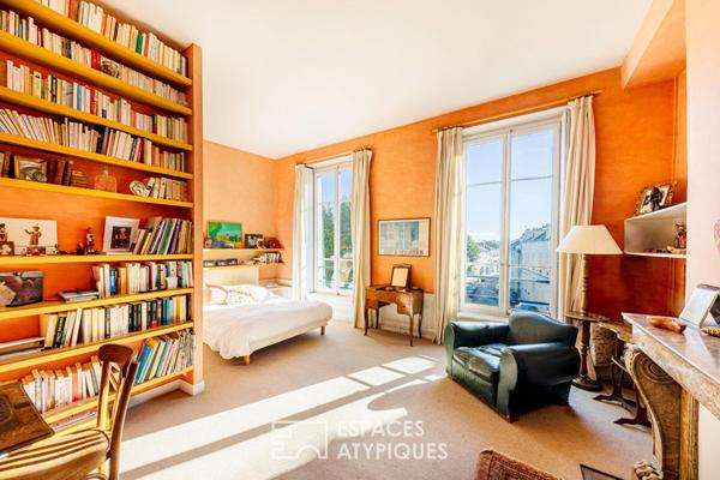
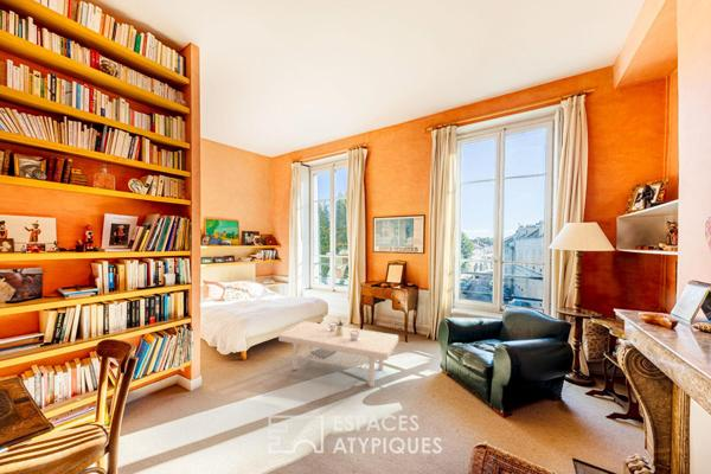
+ coffee table [277,315,399,387]
